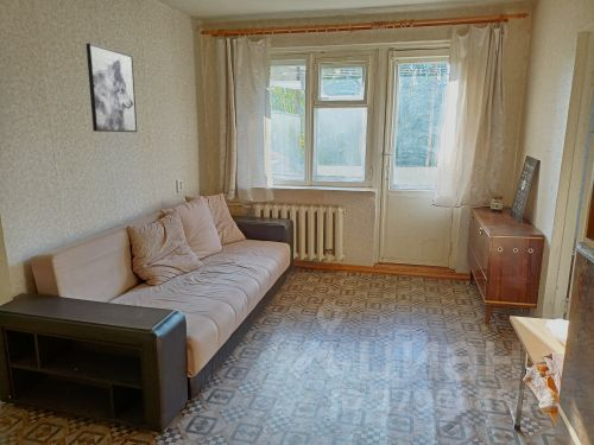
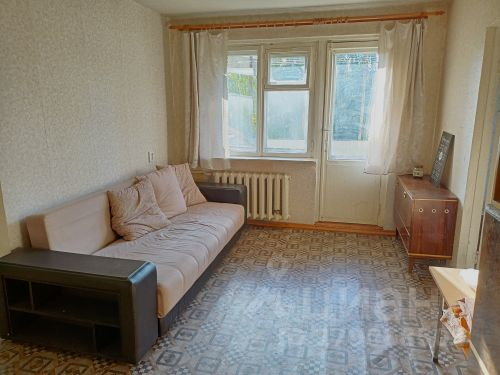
- wall art [86,42,138,133]
